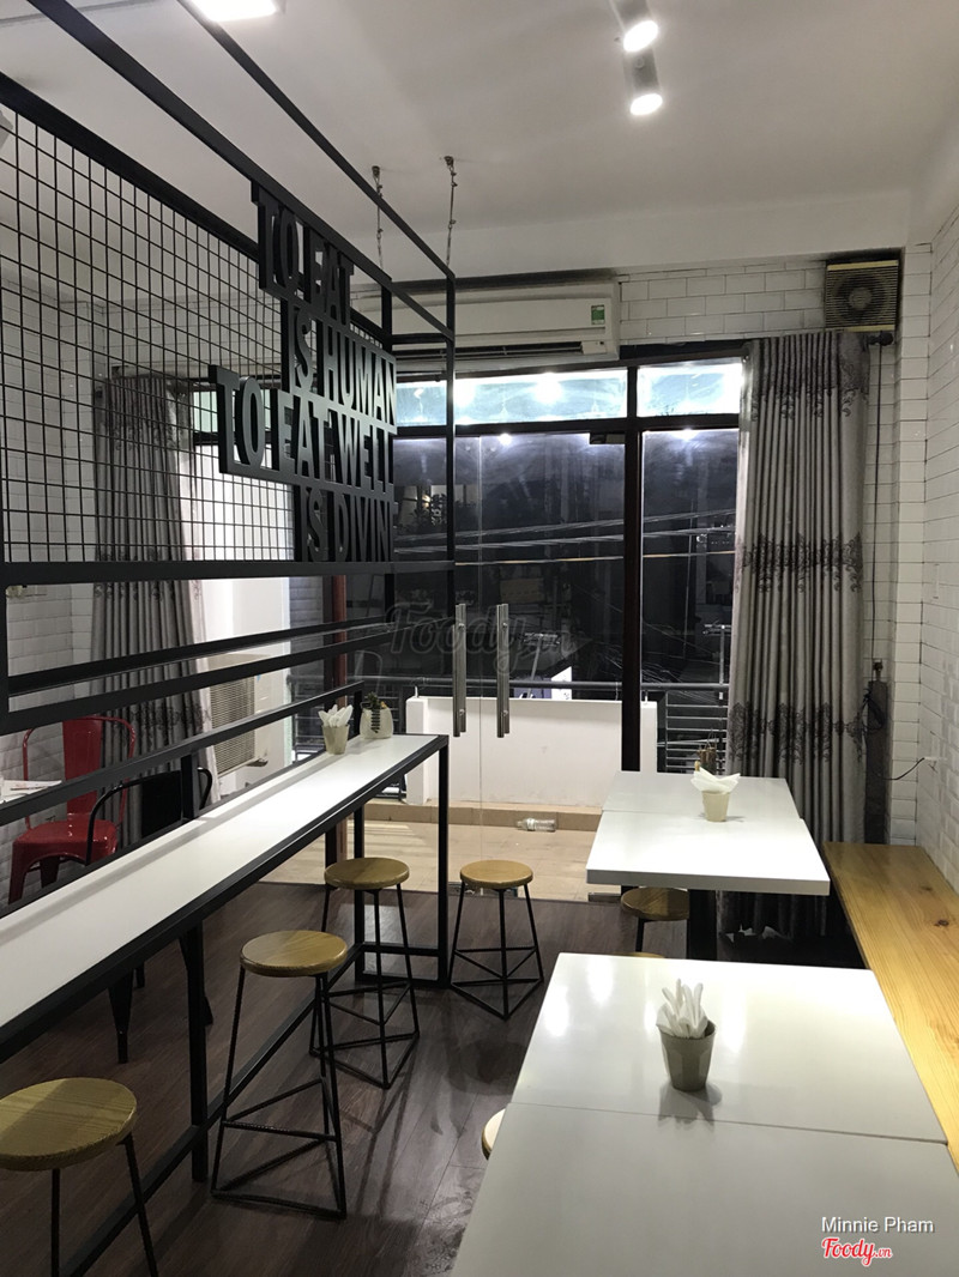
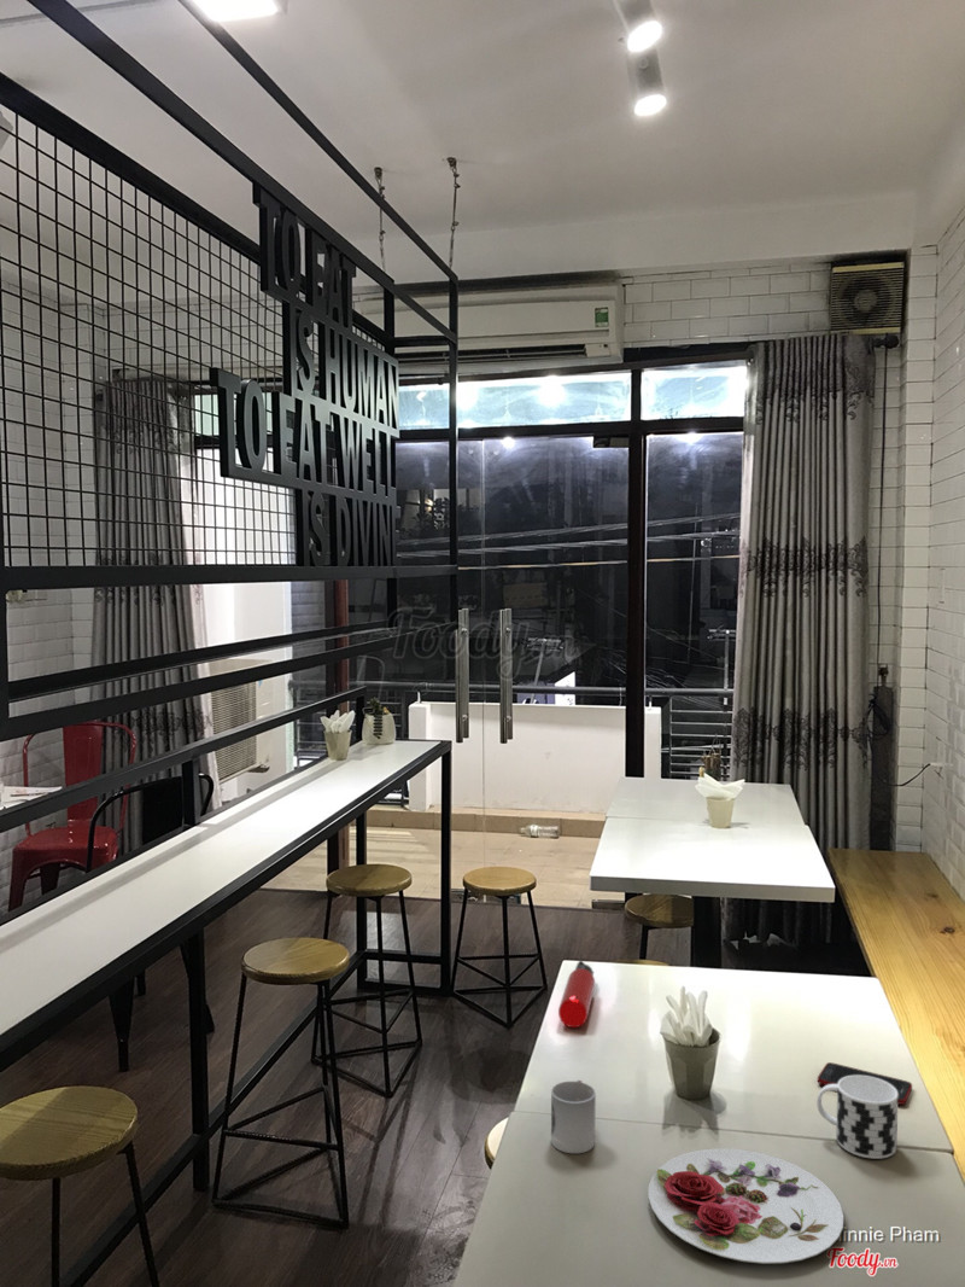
+ water bottle [557,959,596,1029]
+ cup [815,1076,899,1160]
+ plate [647,1147,844,1265]
+ cell phone [817,1061,913,1106]
+ cup [550,1079,597,1154]
